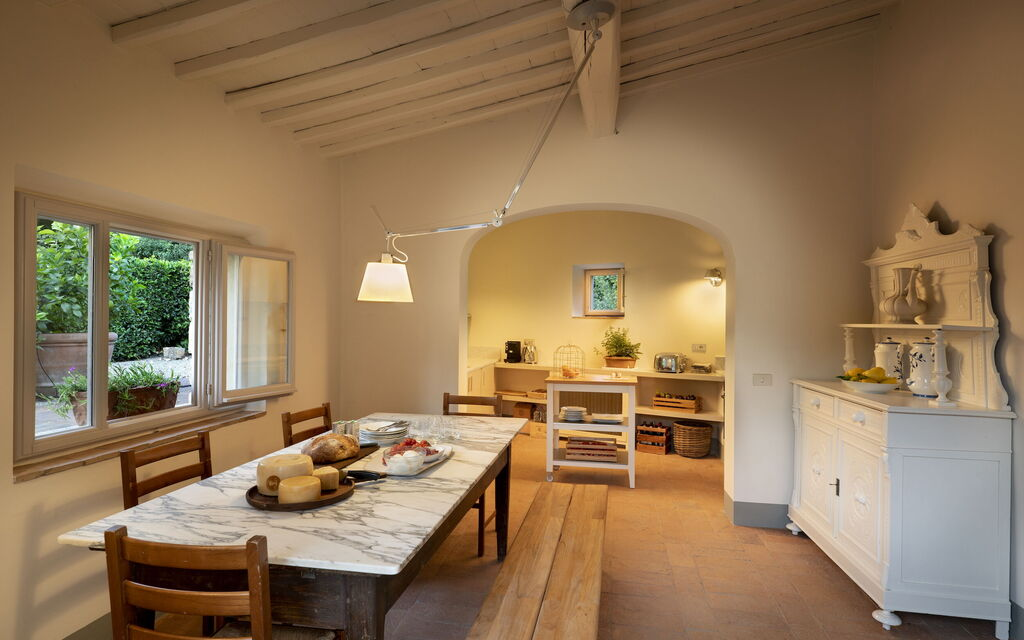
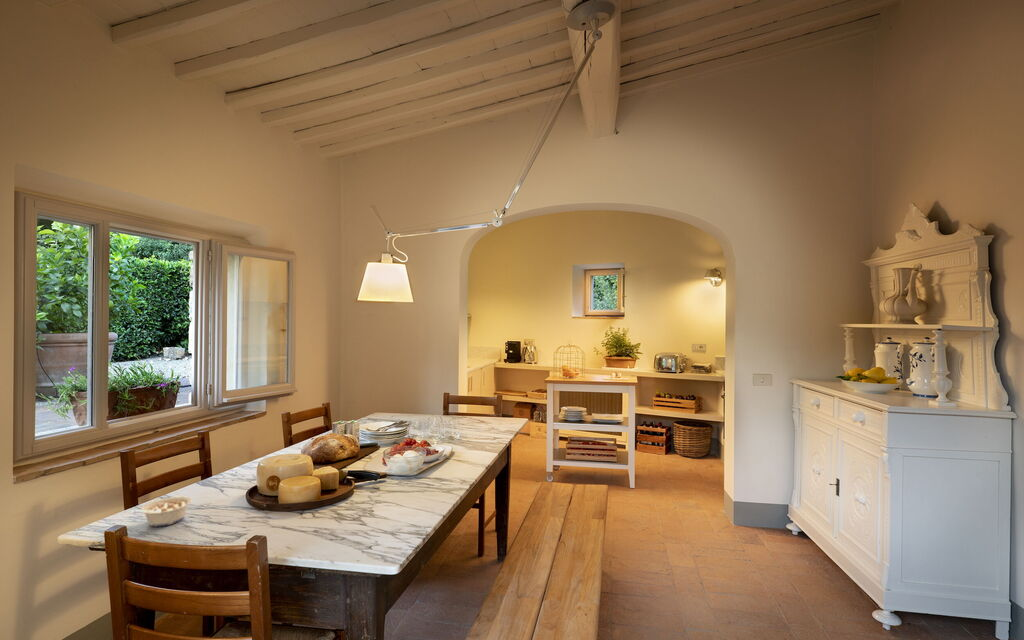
+ legume [129,496,193,528]
